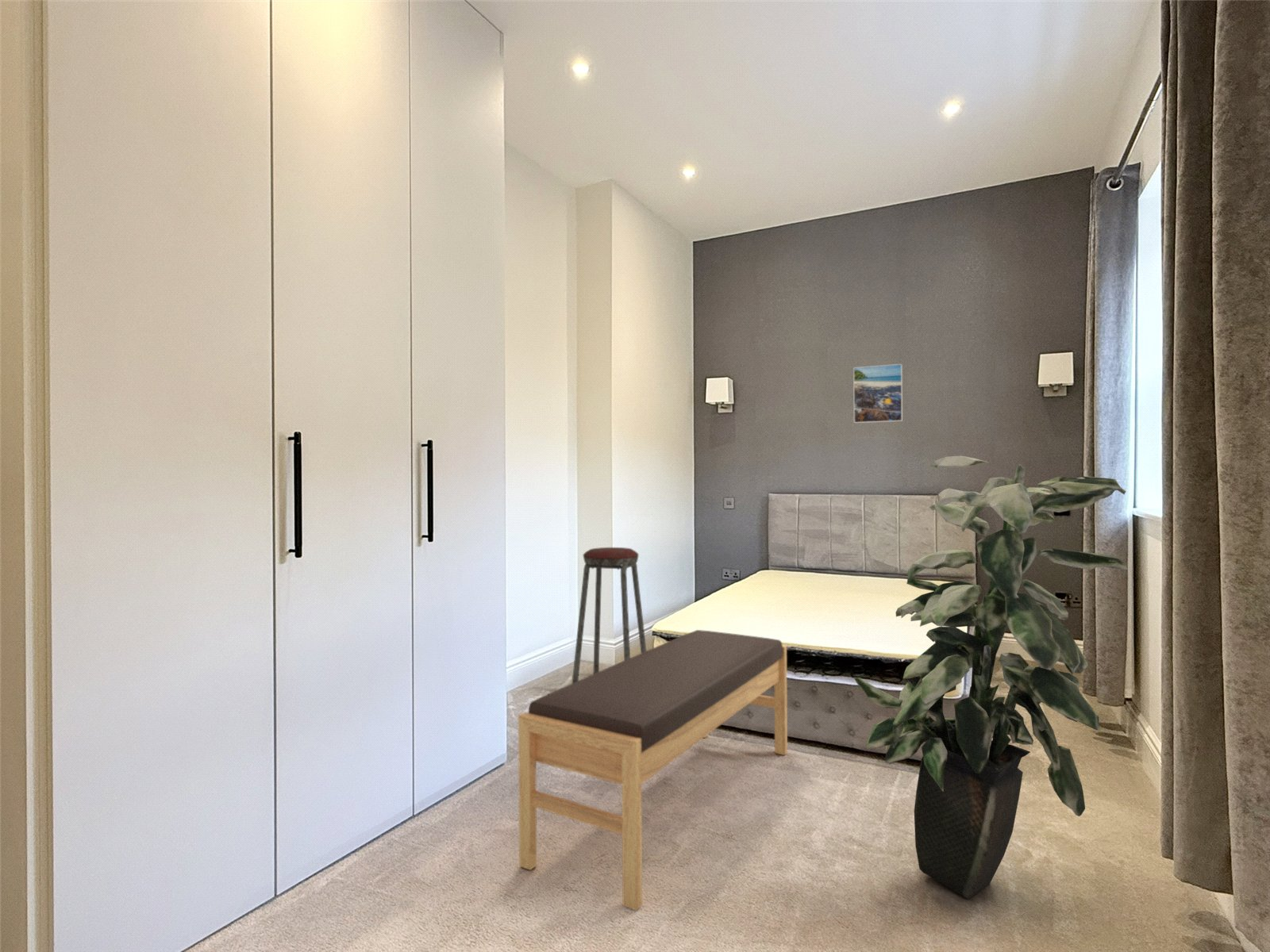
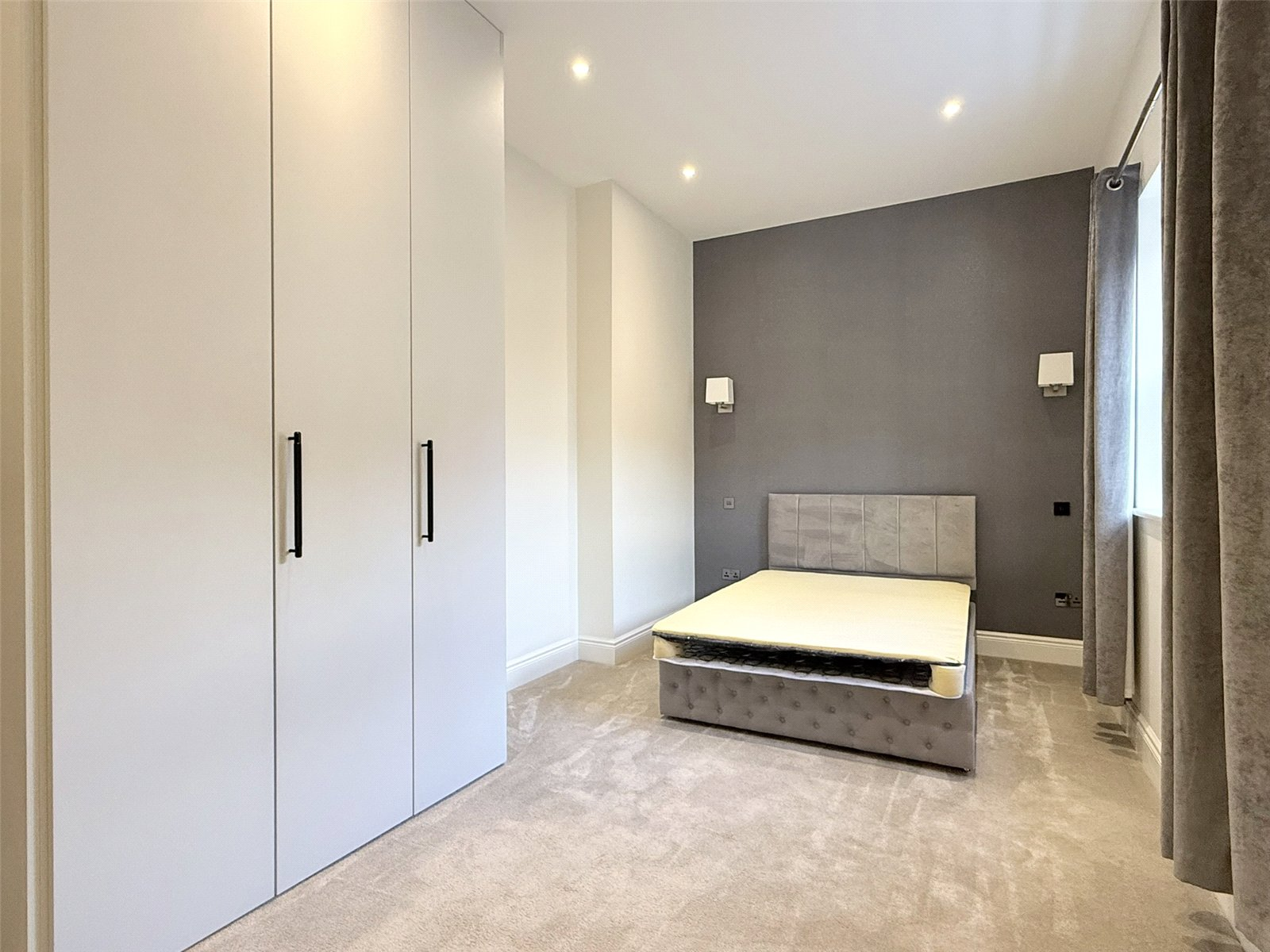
- music stool [571,547,647,684]
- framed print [852,363,903,424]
- indoor plant [853,455,1128,900]
- bench [518,629,788,912]
